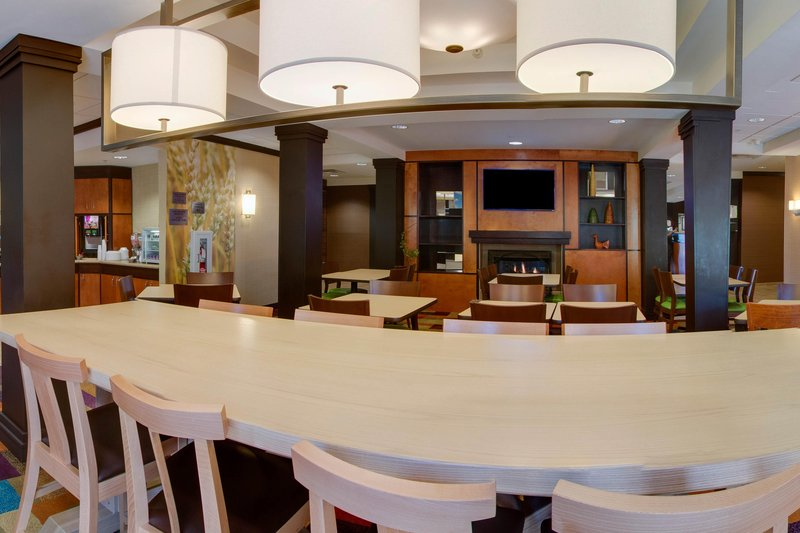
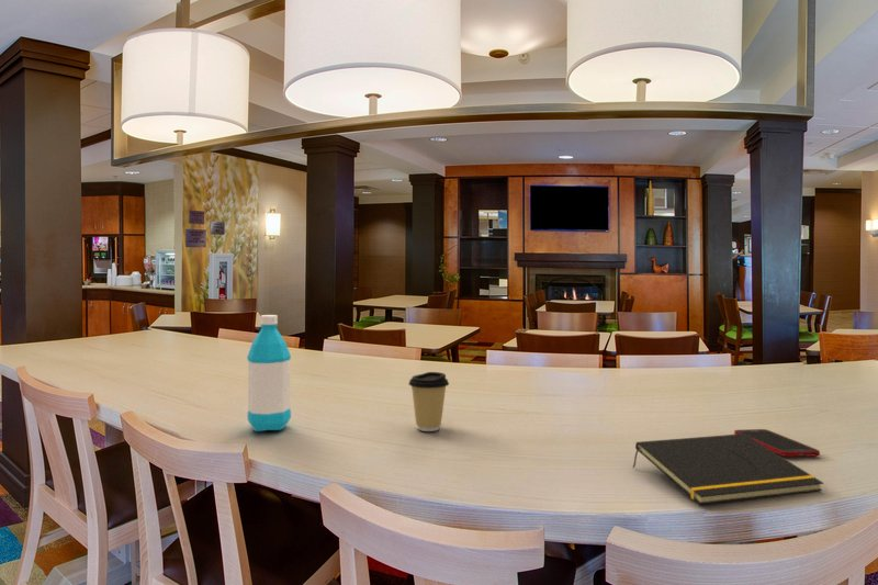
+ coffee cup [407,371,450,432]
+ notepad [631,434,824,506]
+ cell phone [733,428,821,458]
+ water bottle [246,314,292,432]
